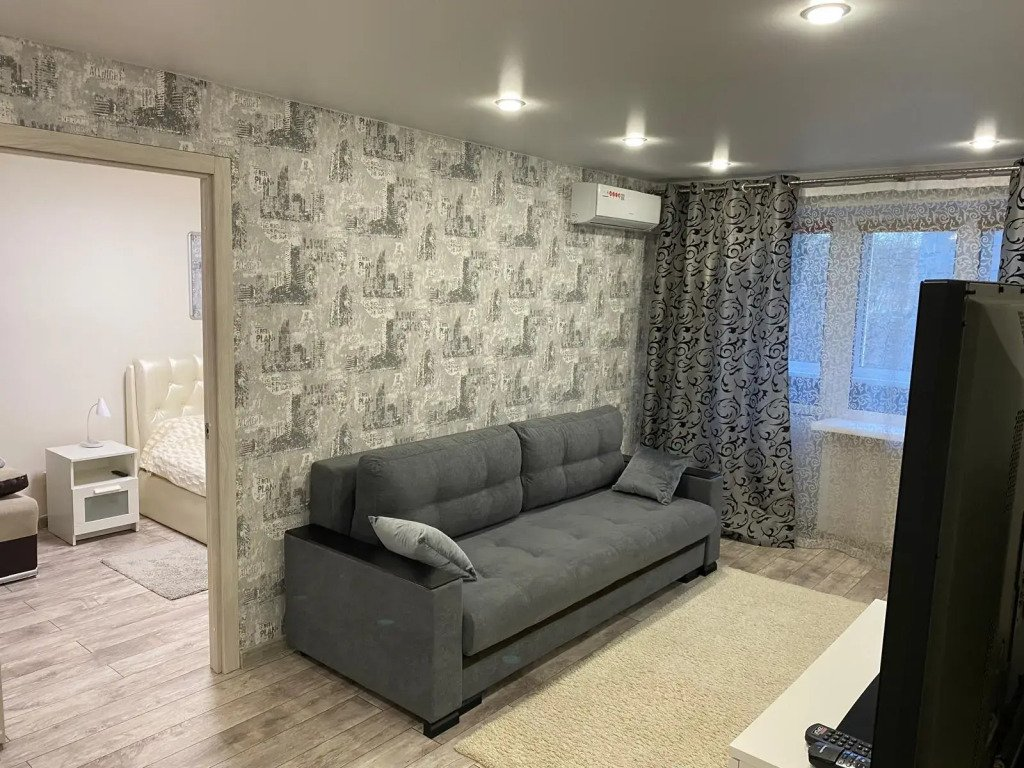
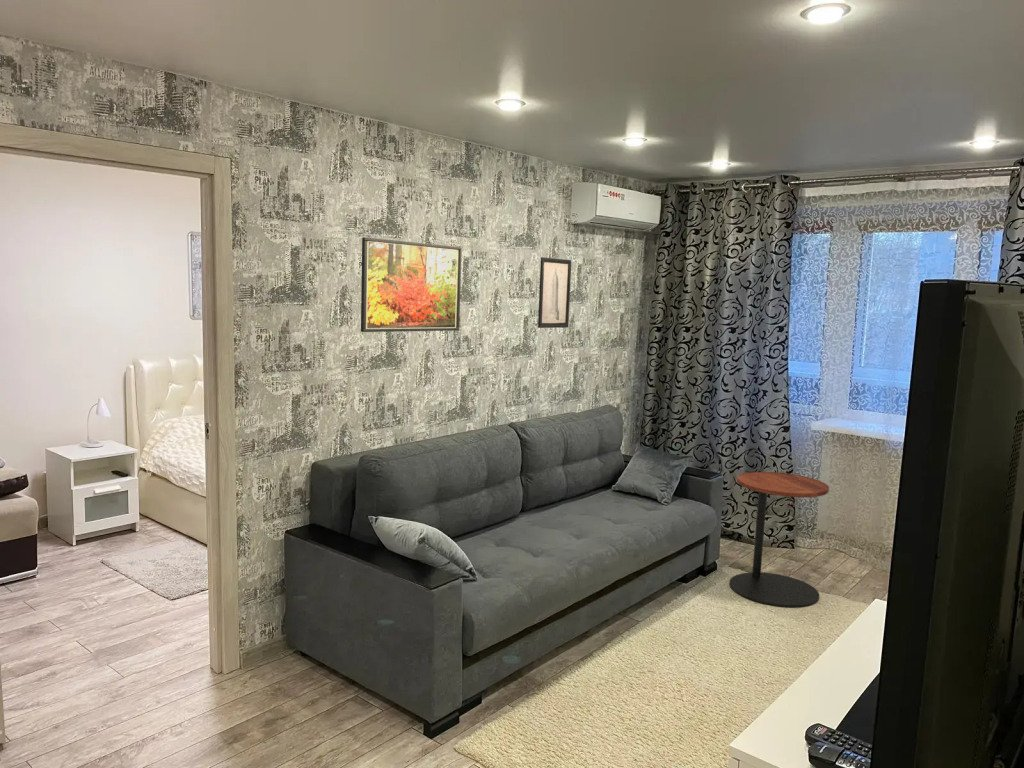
+ side table [728,471,830,608]
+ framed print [360,236,463,333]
+ wall art [537,256,572,329]
